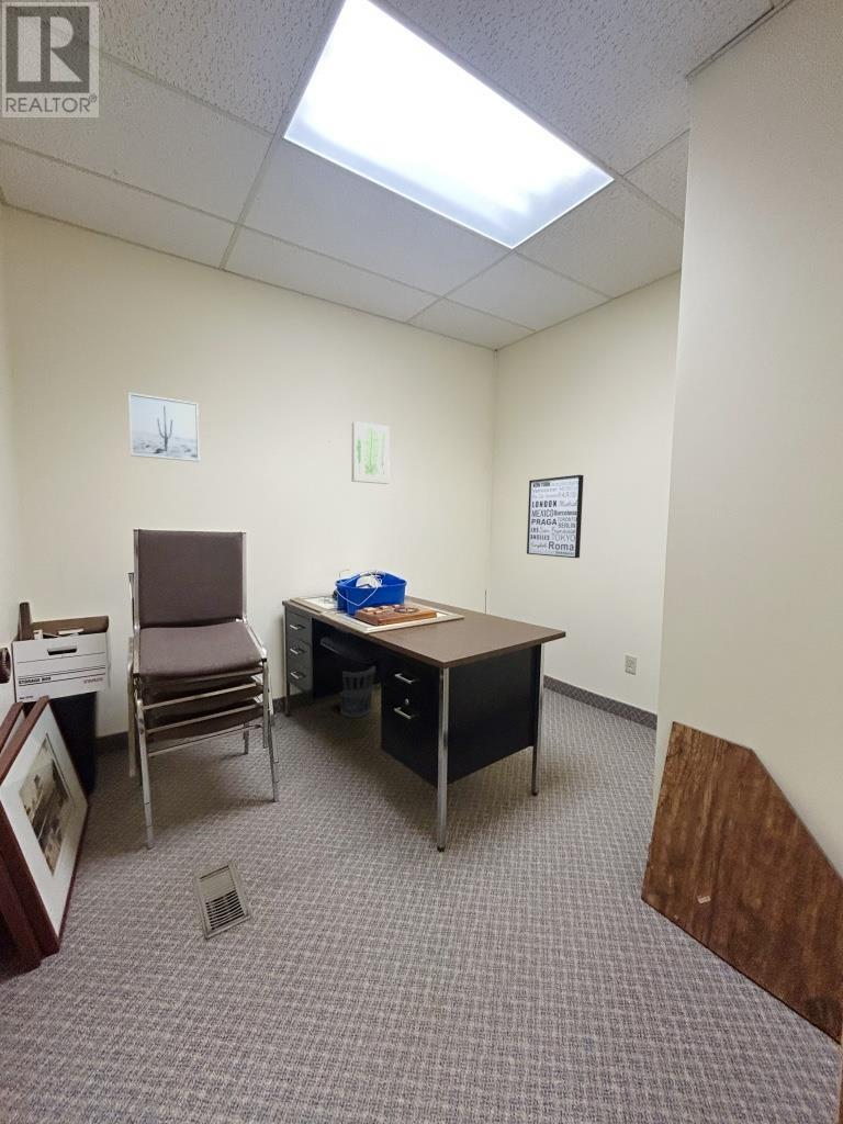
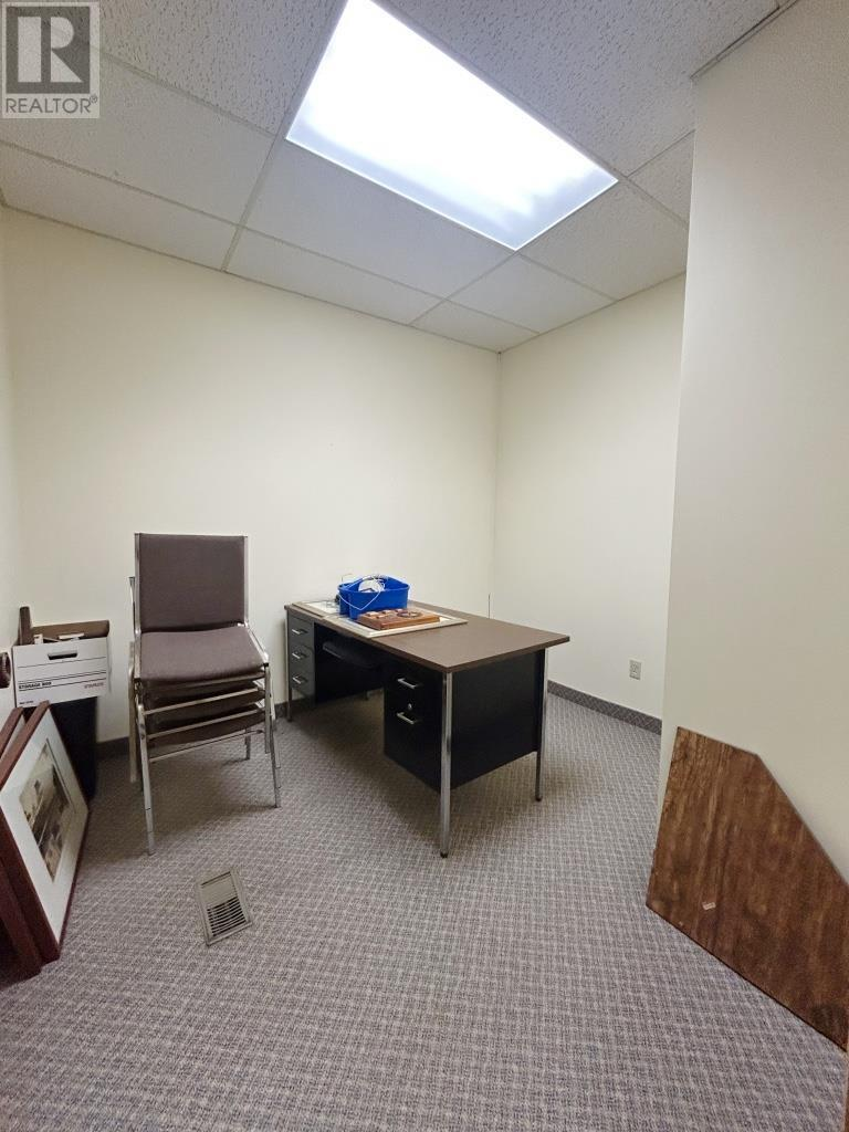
- wall art [351,420,391,485]
- wall art [127,392,200,463]
- wastebasket [338,665,376,719]
- wall art [526,474,585,559]
